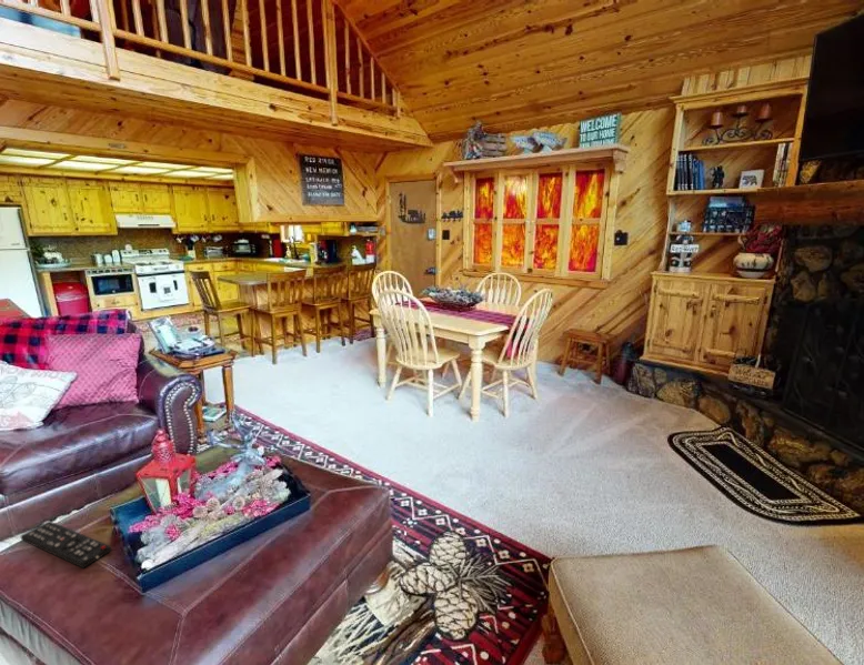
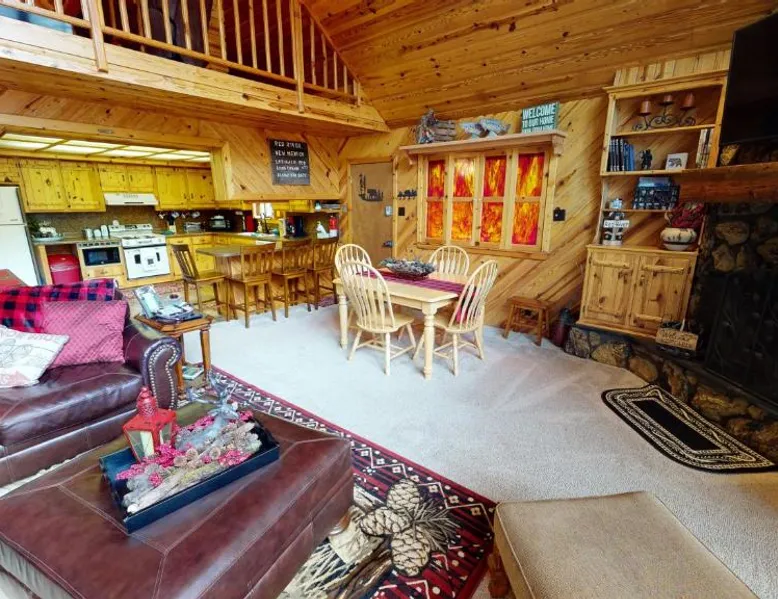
- remote control [20,520,112,570]
